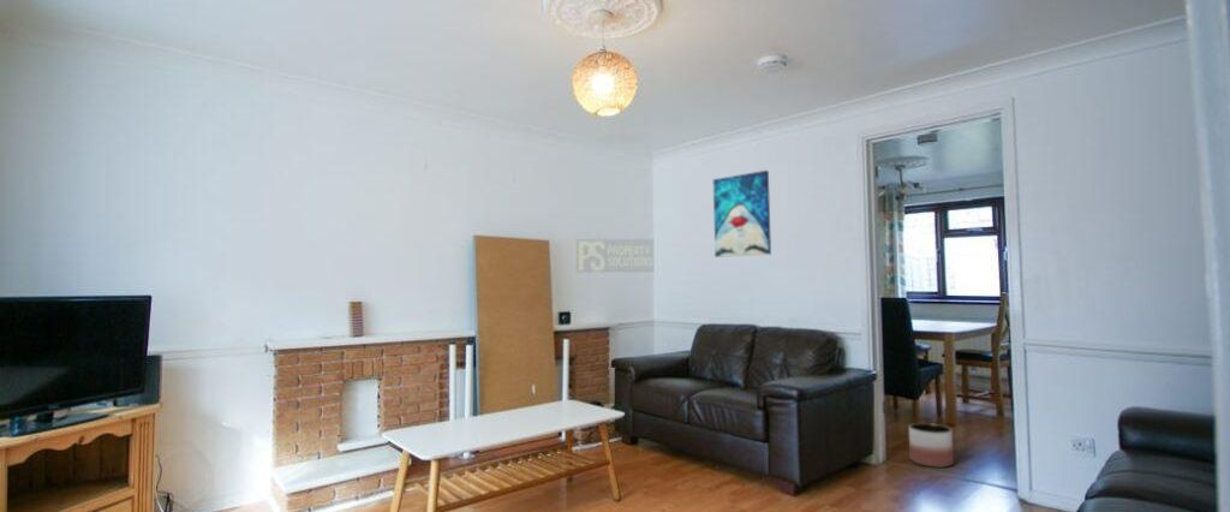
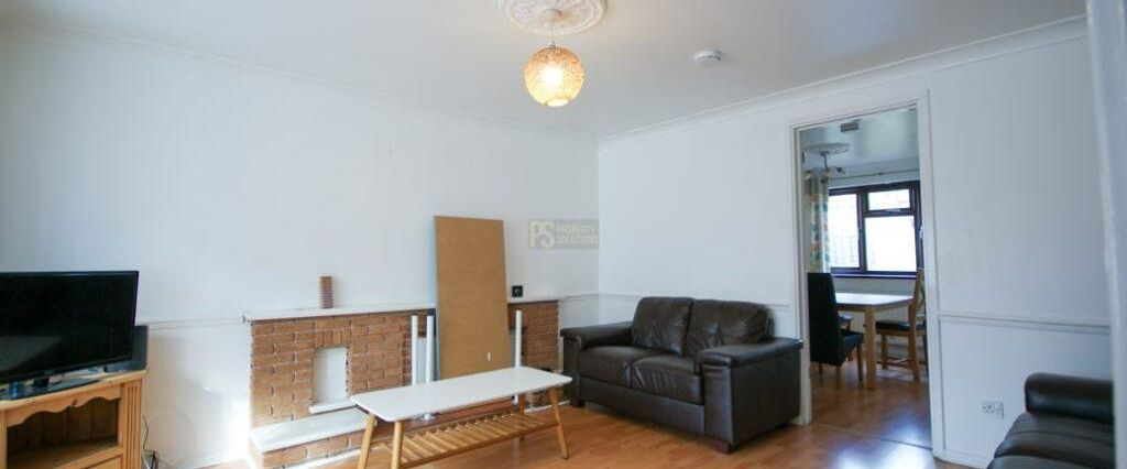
- planter [908,422,955,469]
- wall art [712,169,772,258]
